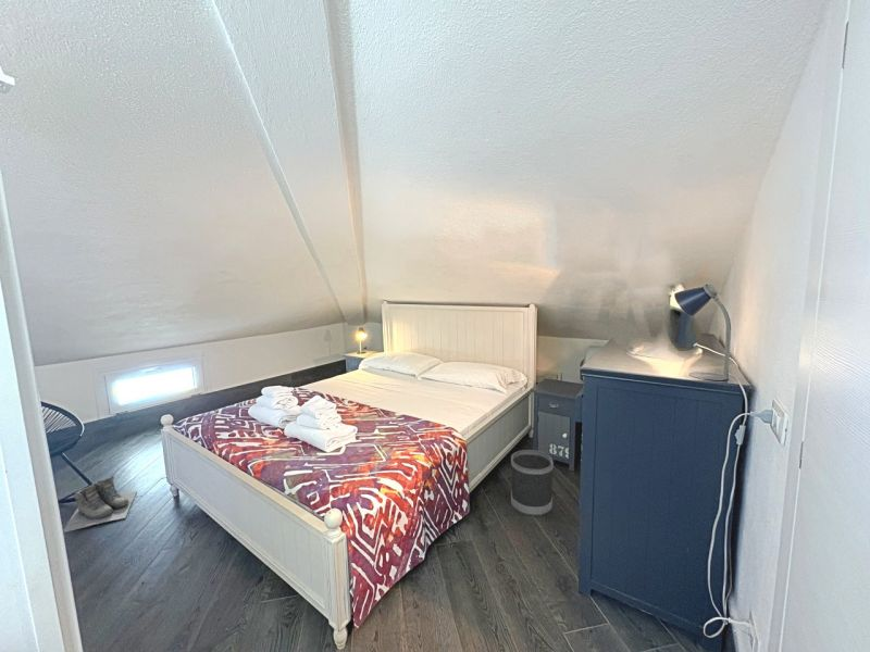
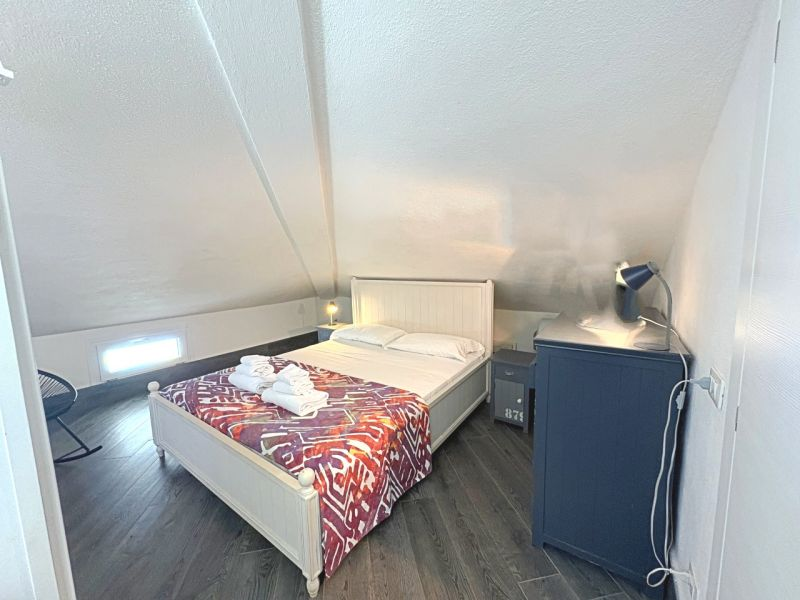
- wastebasket [510,449,555,517]
- boots [63,475,138,534]
